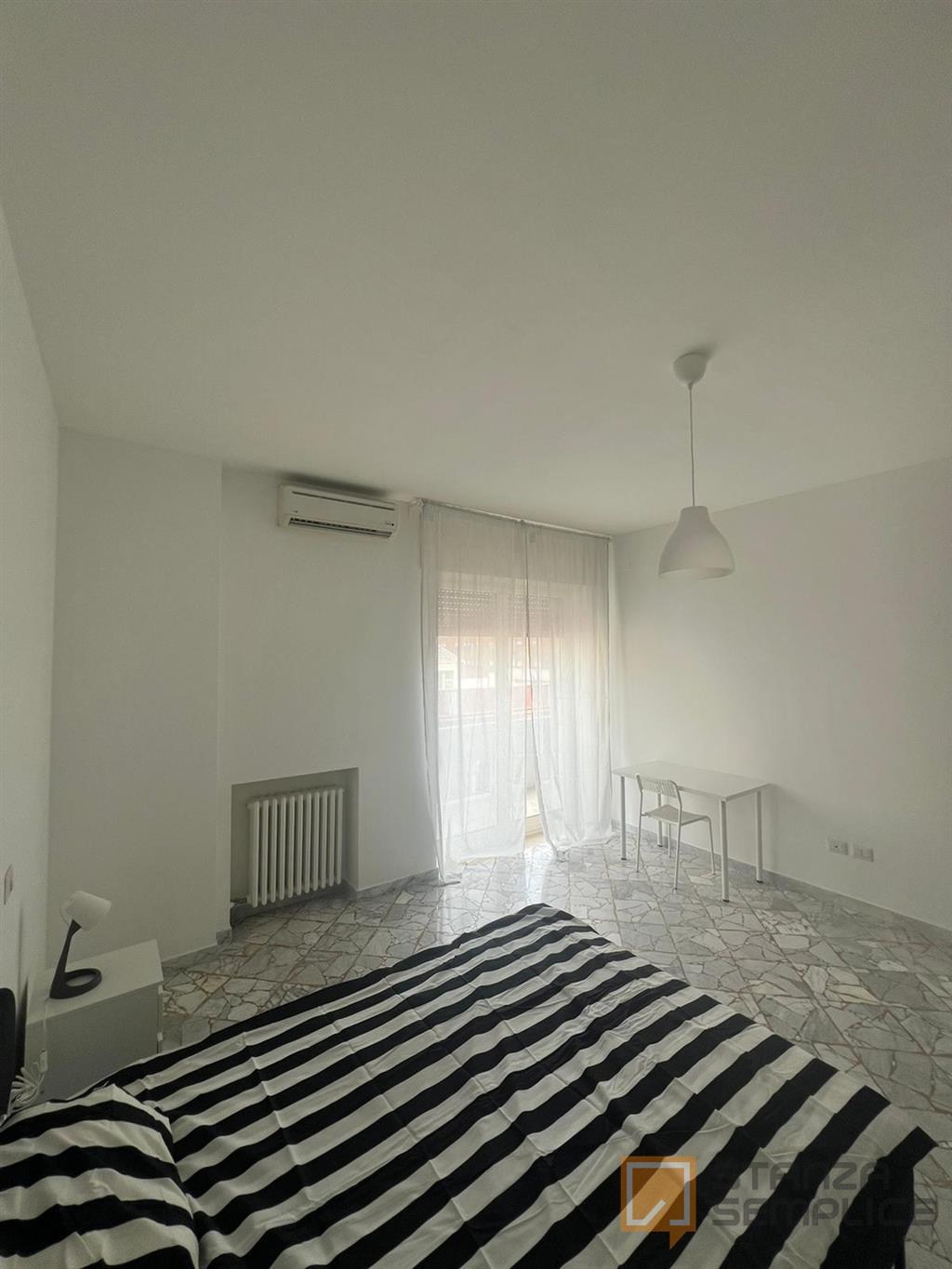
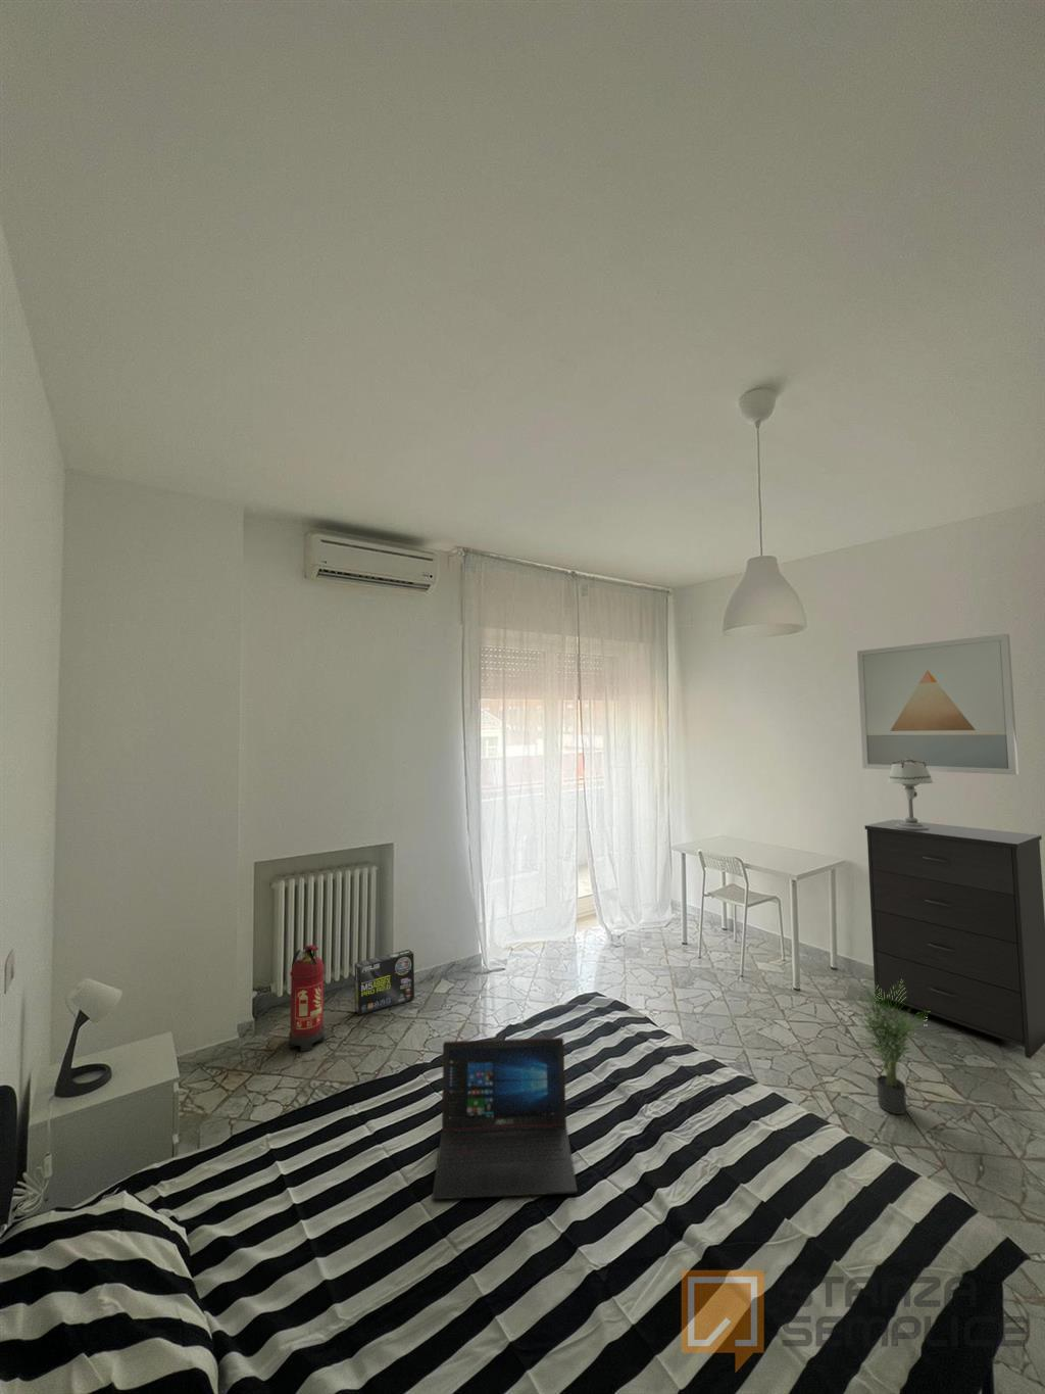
+ wall art [856,633,1020,777]
+ dresser [864,818,1045,1059]
+ box [355,949,415,1016]
+ table lamp [887,758,935,830]
+ potted plant [852,981,930,1115]
+ laptop [431,1037,577,1200]
+ fire extinguisher [288,944,326,1052]
